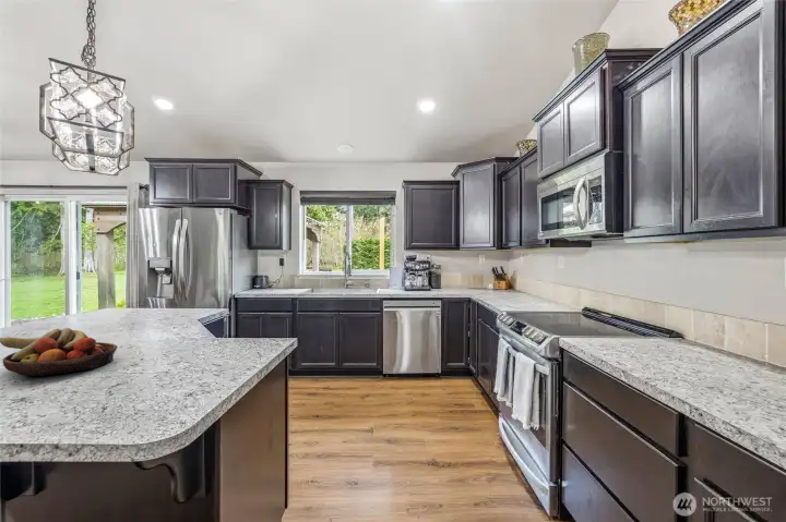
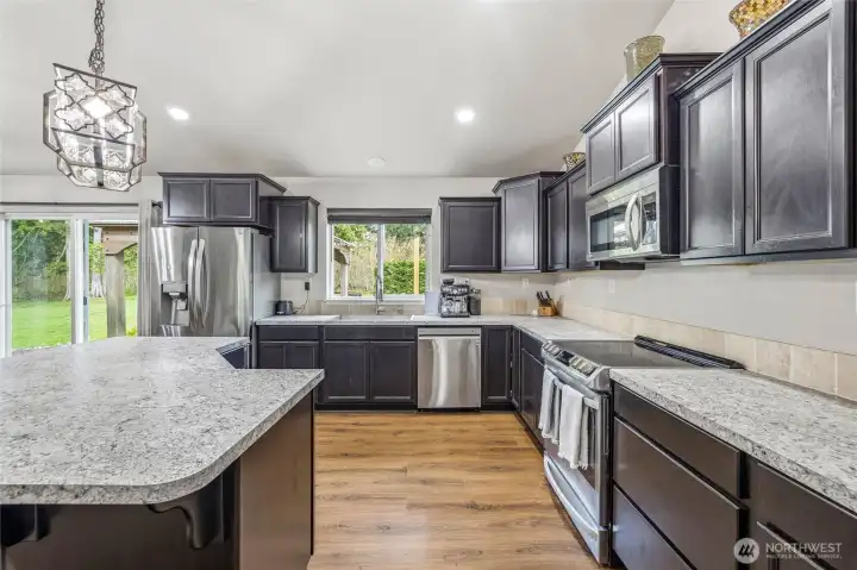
- fruit bowl [0,327,118,377]
